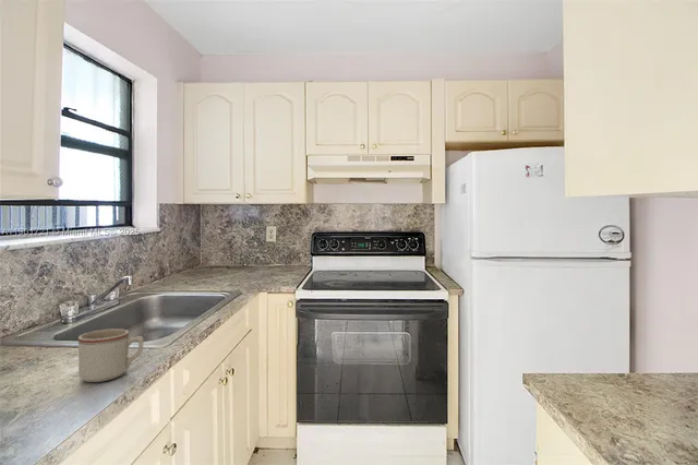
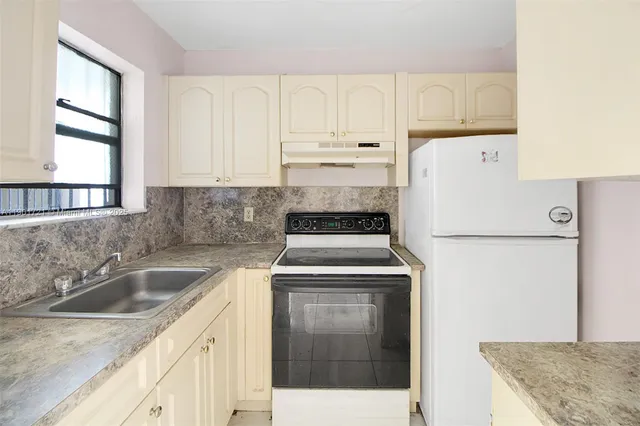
- mug [77,327,144,383]
